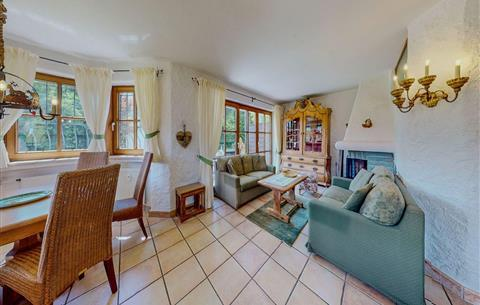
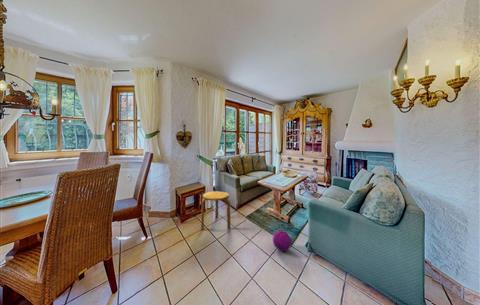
+ ball [272,230,292,252]
+ stool [200,190,231,230]
